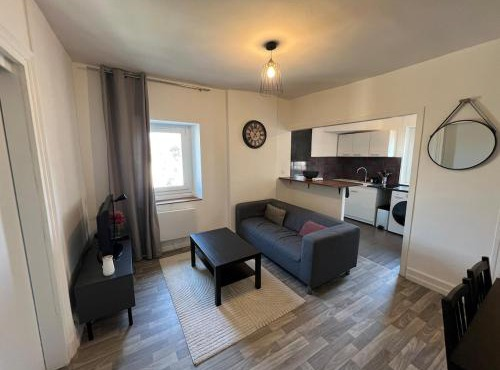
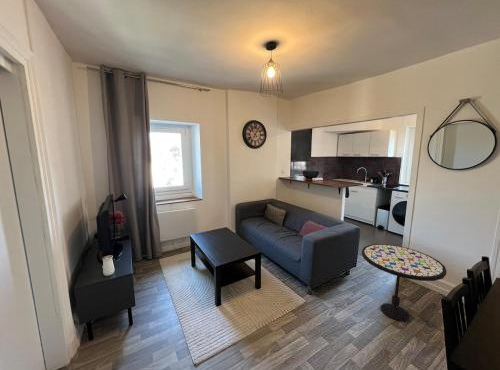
+ side table [361,243,448,322]
